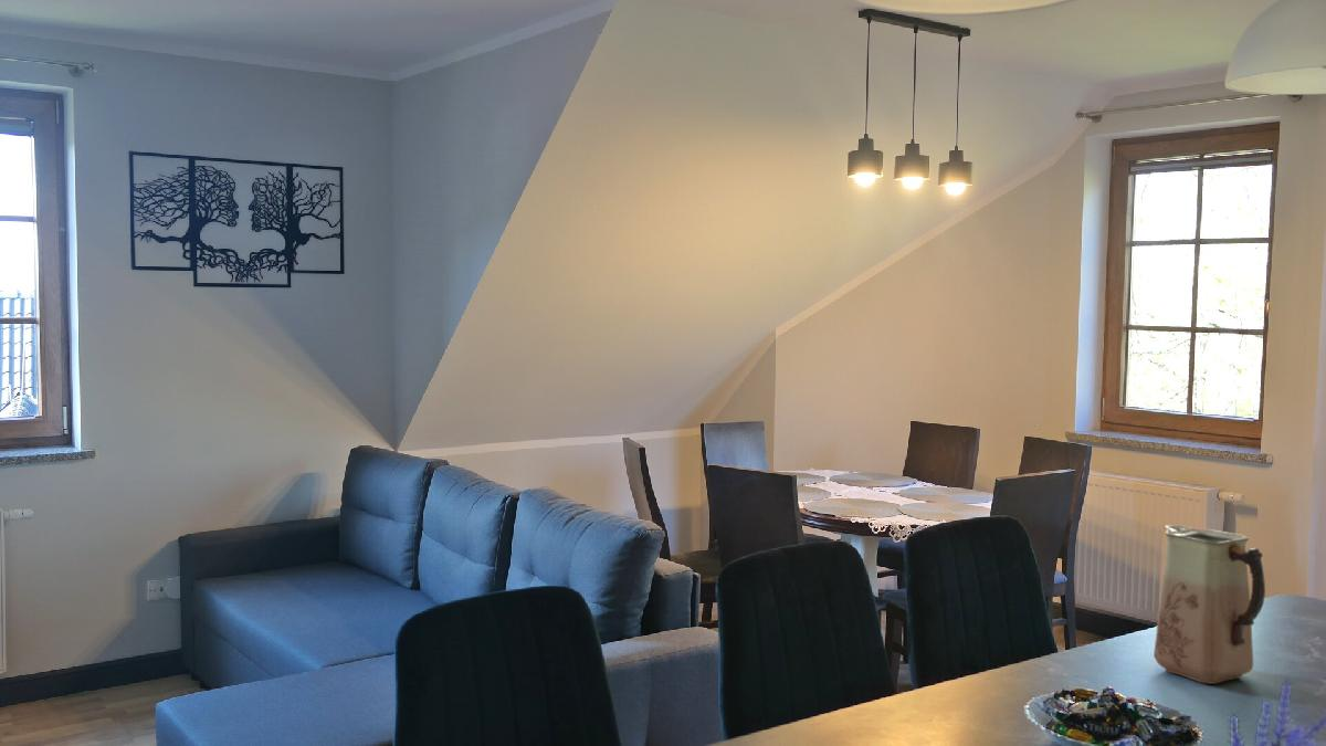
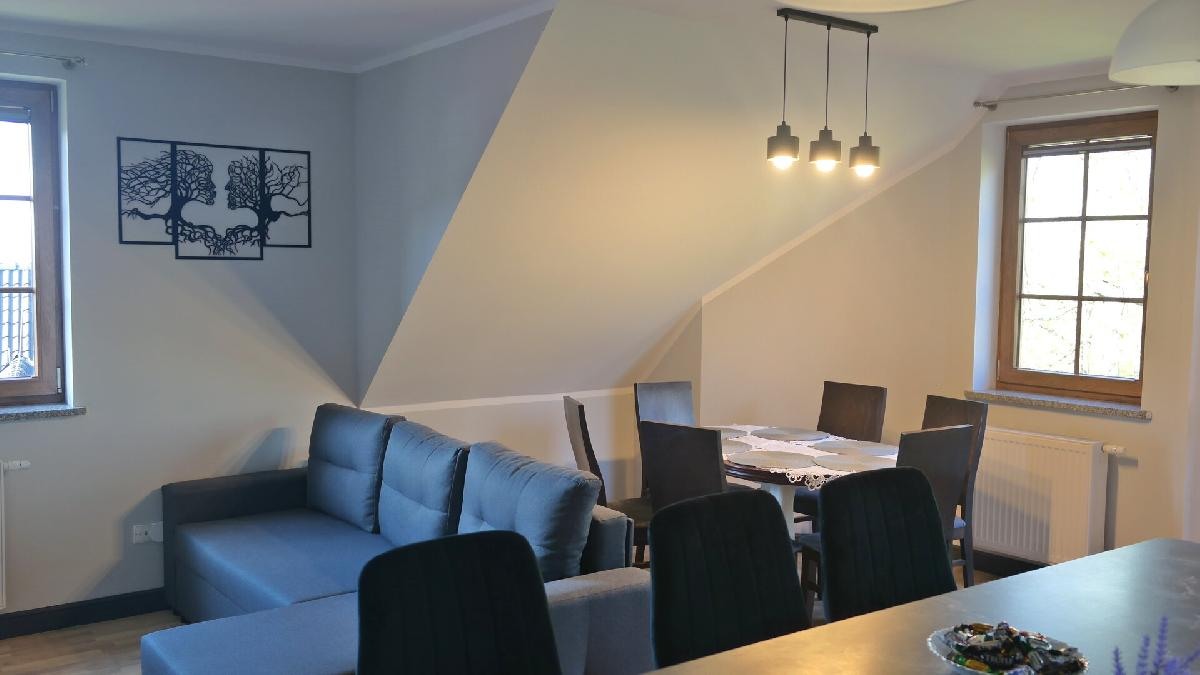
- vase [1153,524,1266,685]
